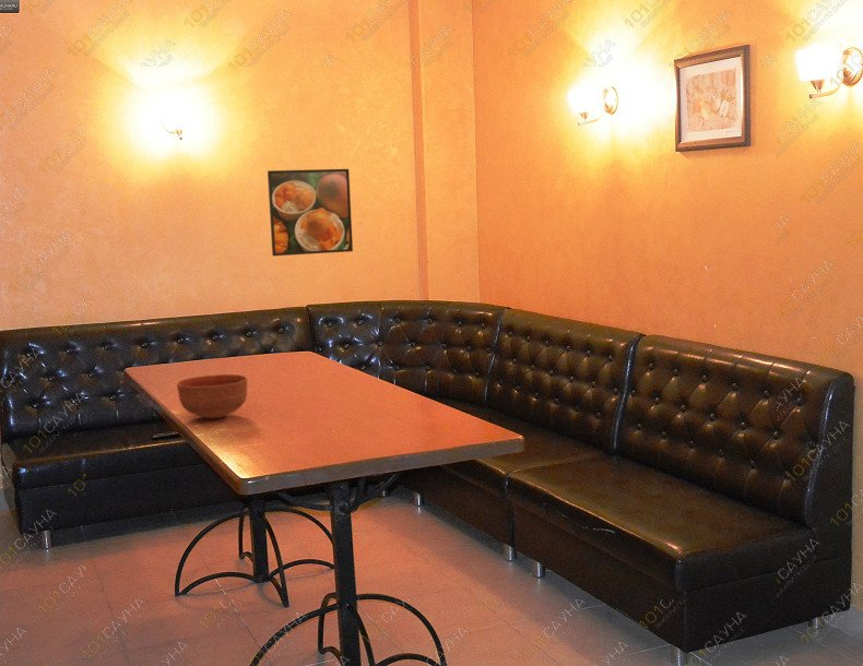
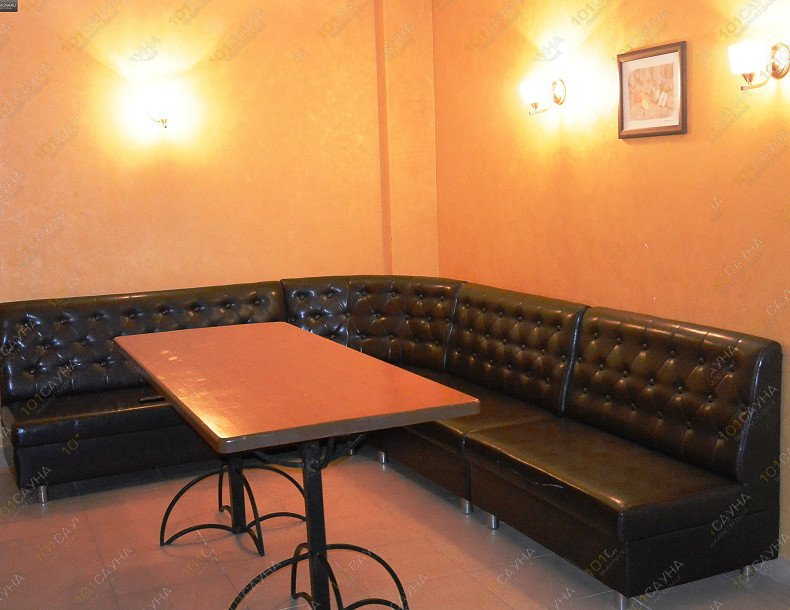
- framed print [267,168,354,257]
- bowl [175,373,249,420]
